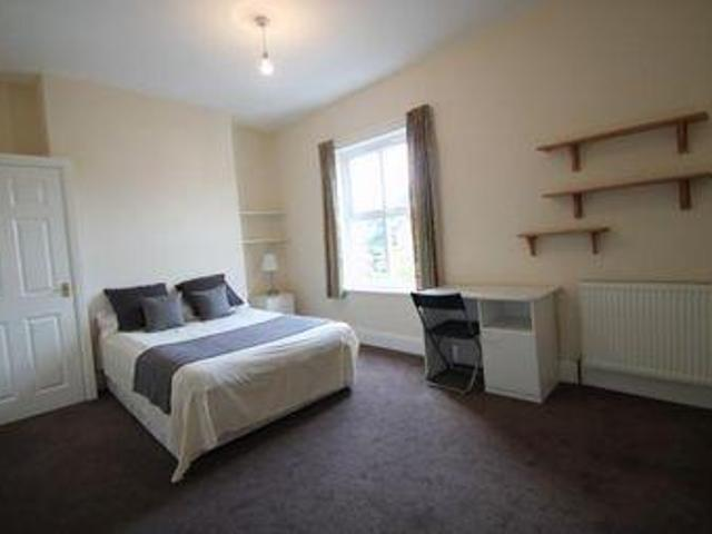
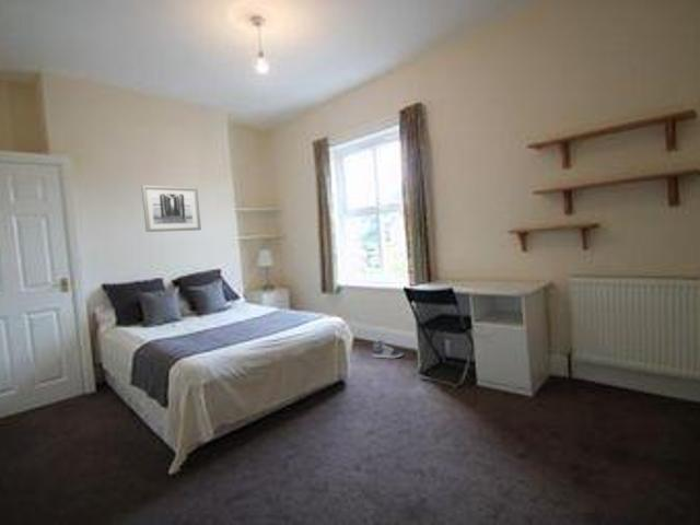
+ wall art [140,184,202,233]
+ sneaker [372,339,404,360]
